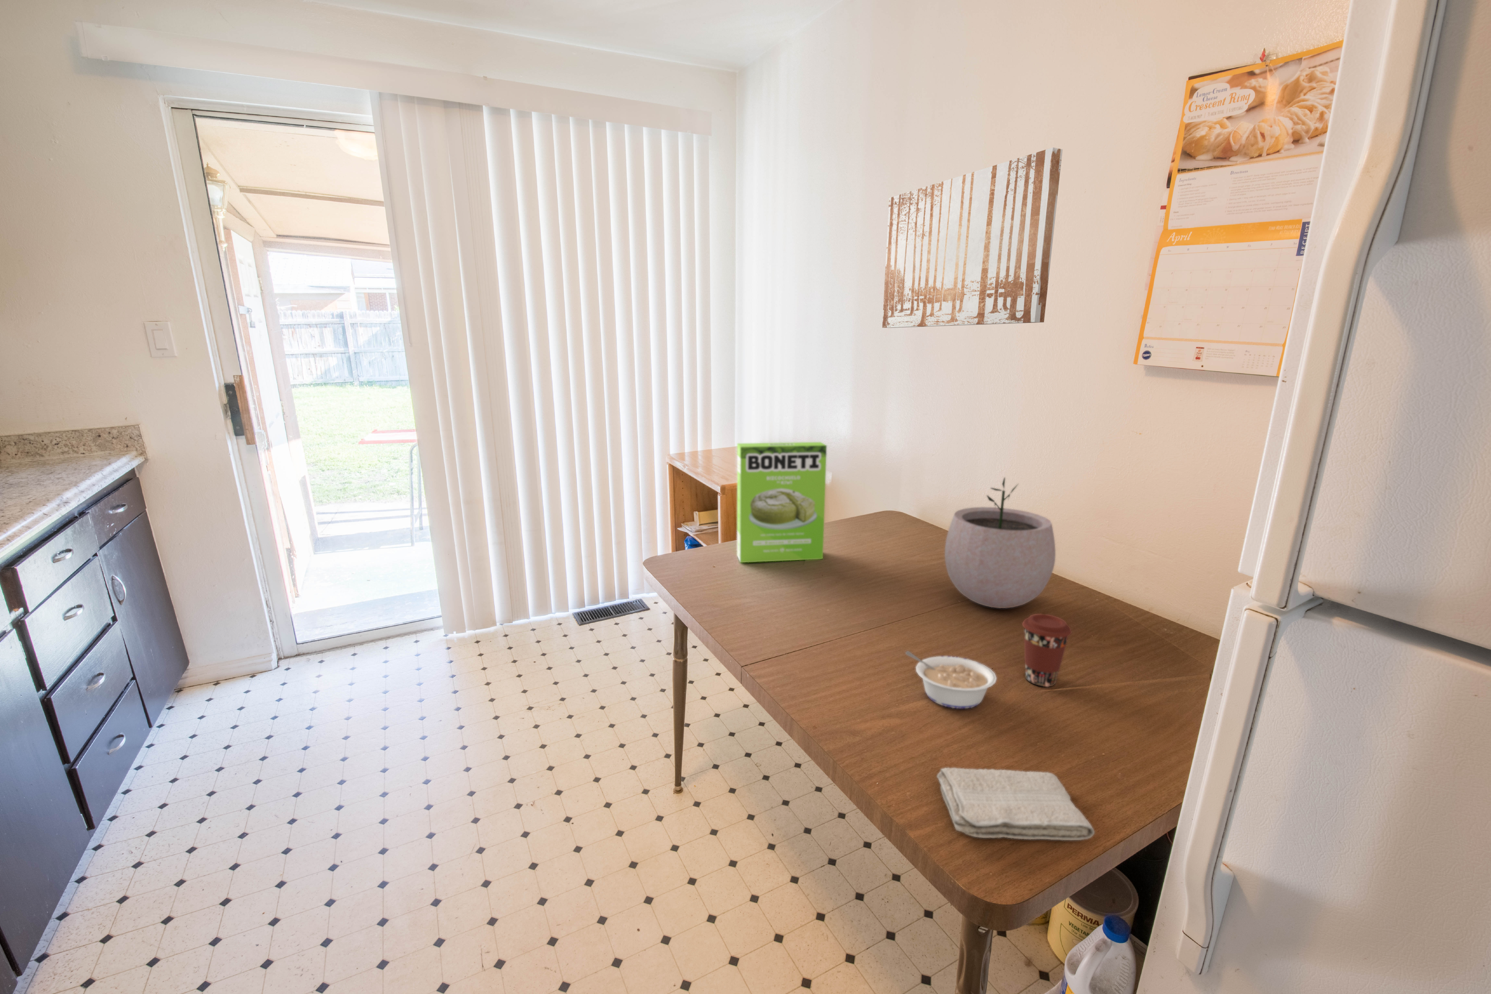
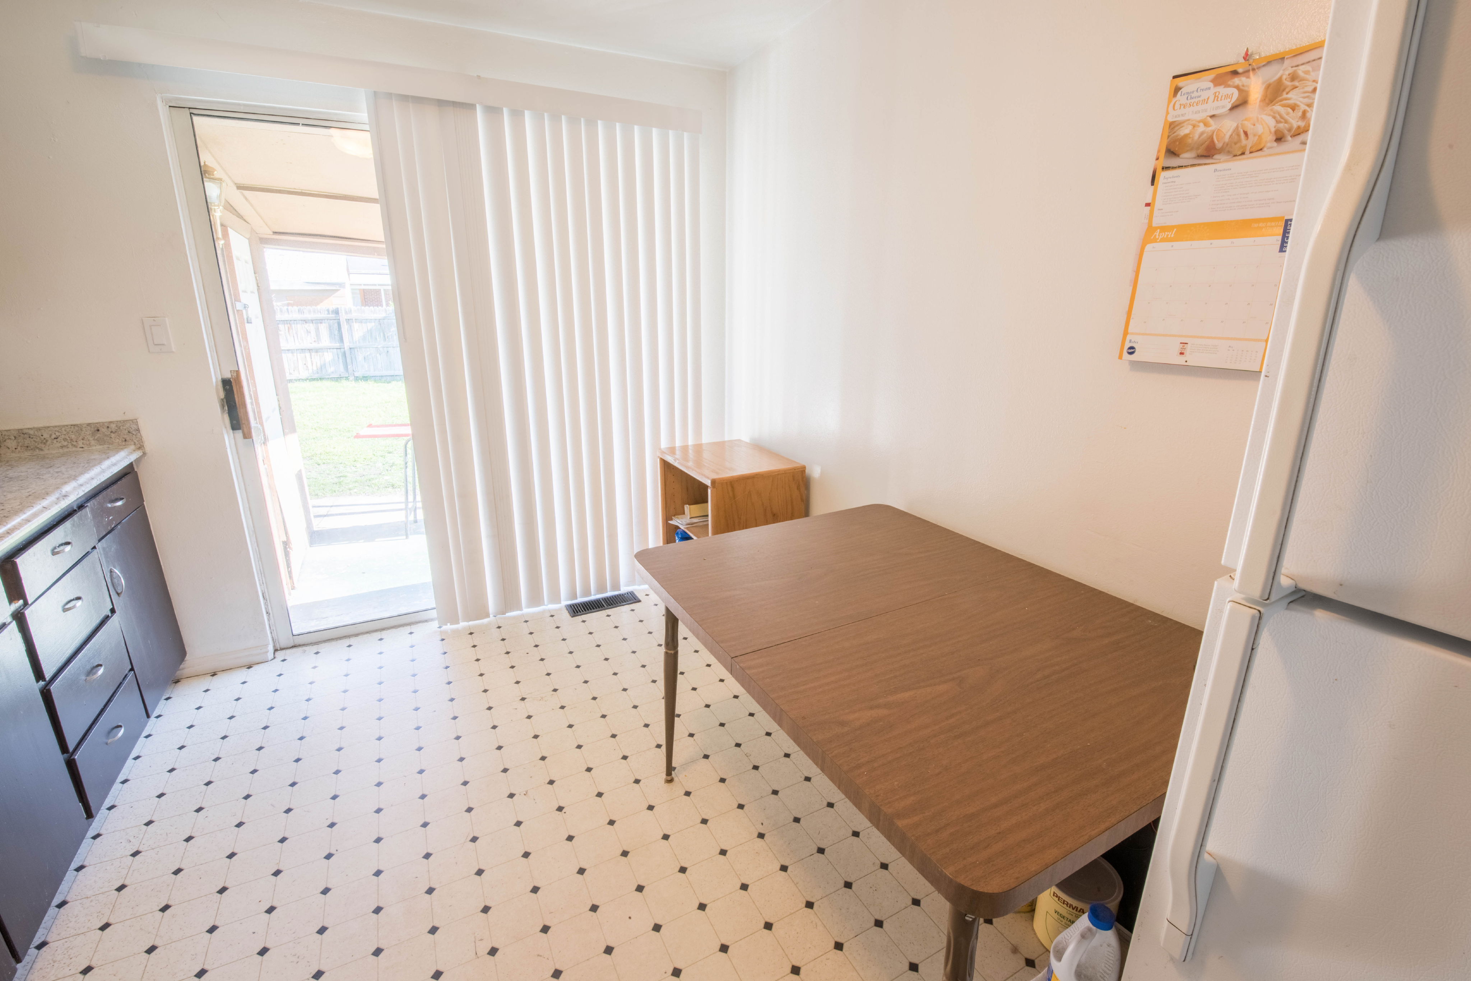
- legume [905,650,997,709]
- wall art [881,146,1062,328]
- coffee cup [1021,613,1072,687]
- washcloth [936,767,1095,841]
- cake mix box [736,442,827,562]
- plant pot [945,477,1056,609]
